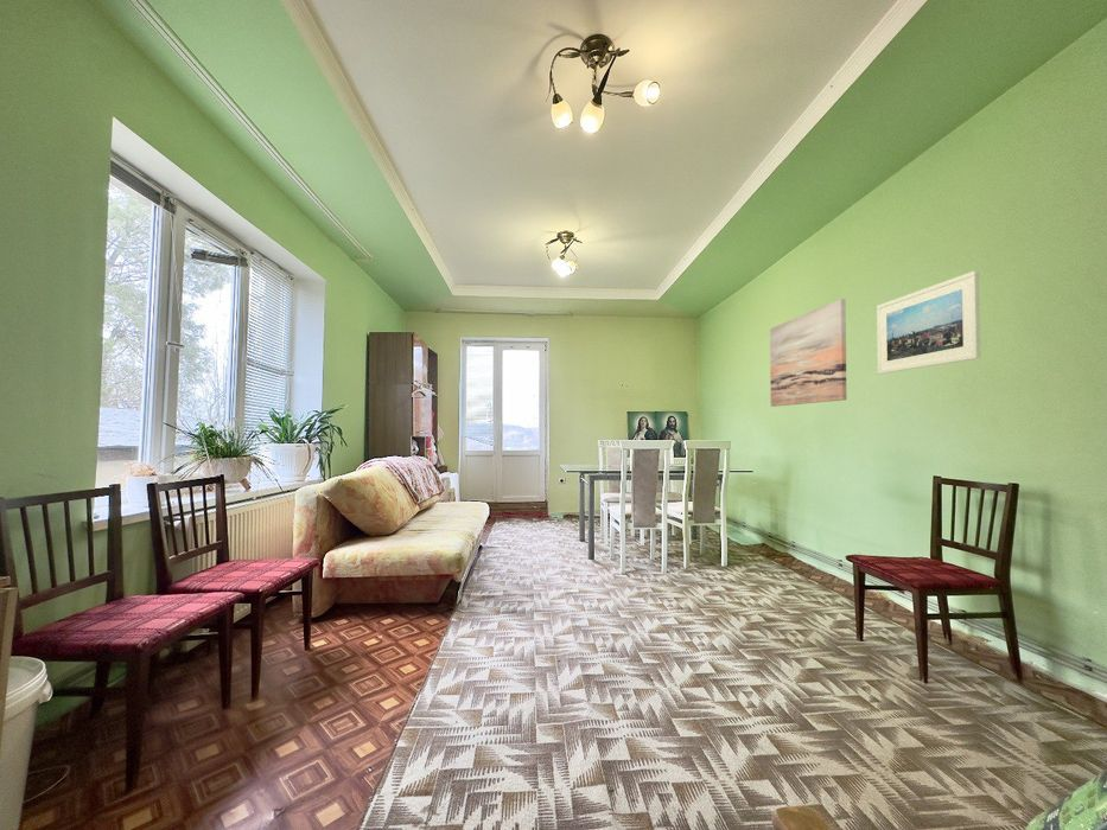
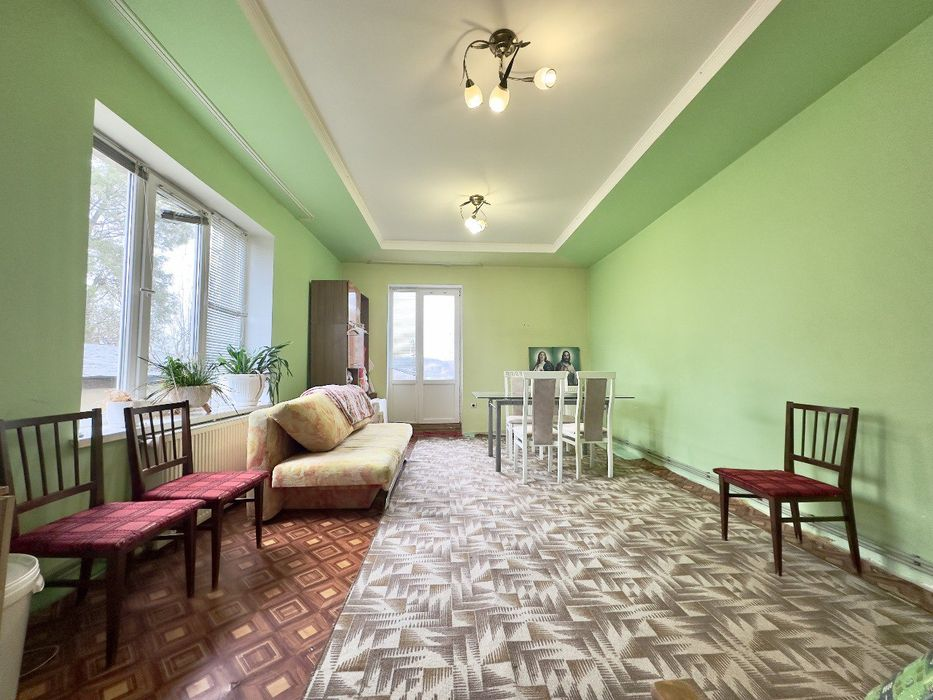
- wall art [769,298,848,408]
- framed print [876,269,981,375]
